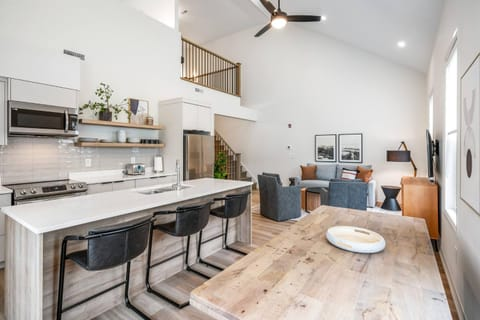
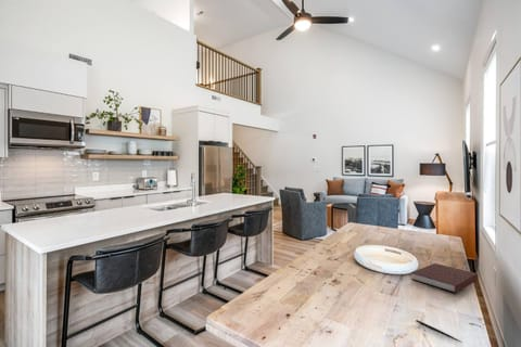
+ notebook [410,262,480,294]
+ pen [415,319,463,344]
